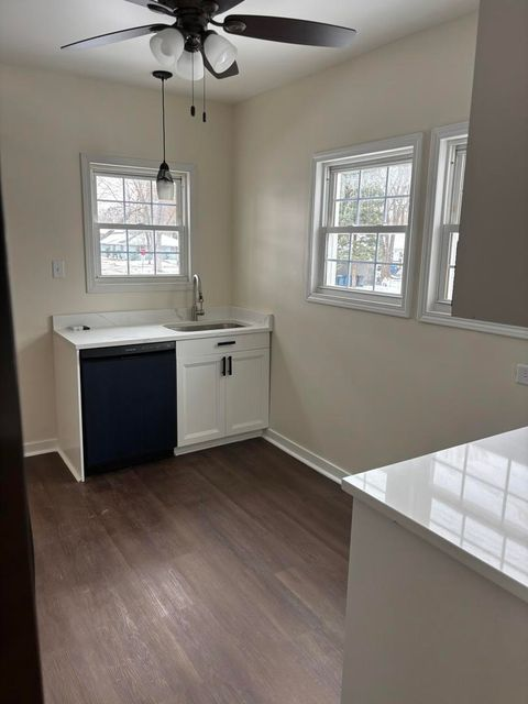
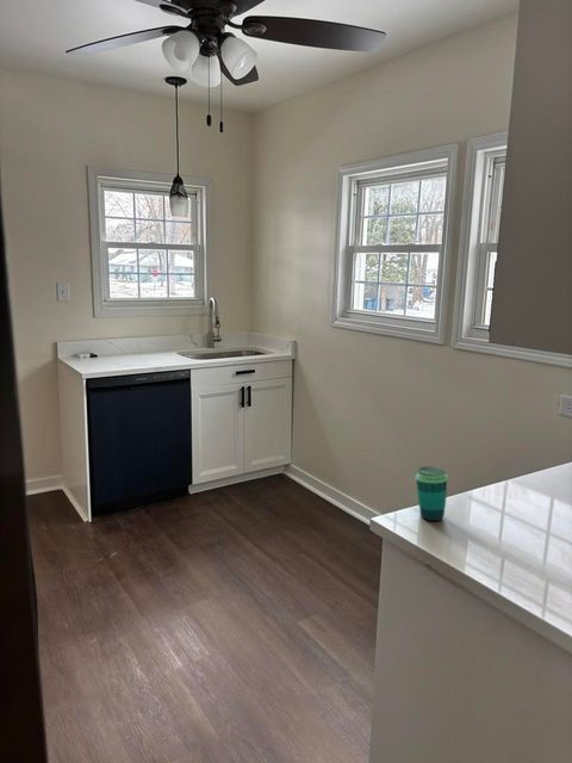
+ cup [415,465,449,522]
